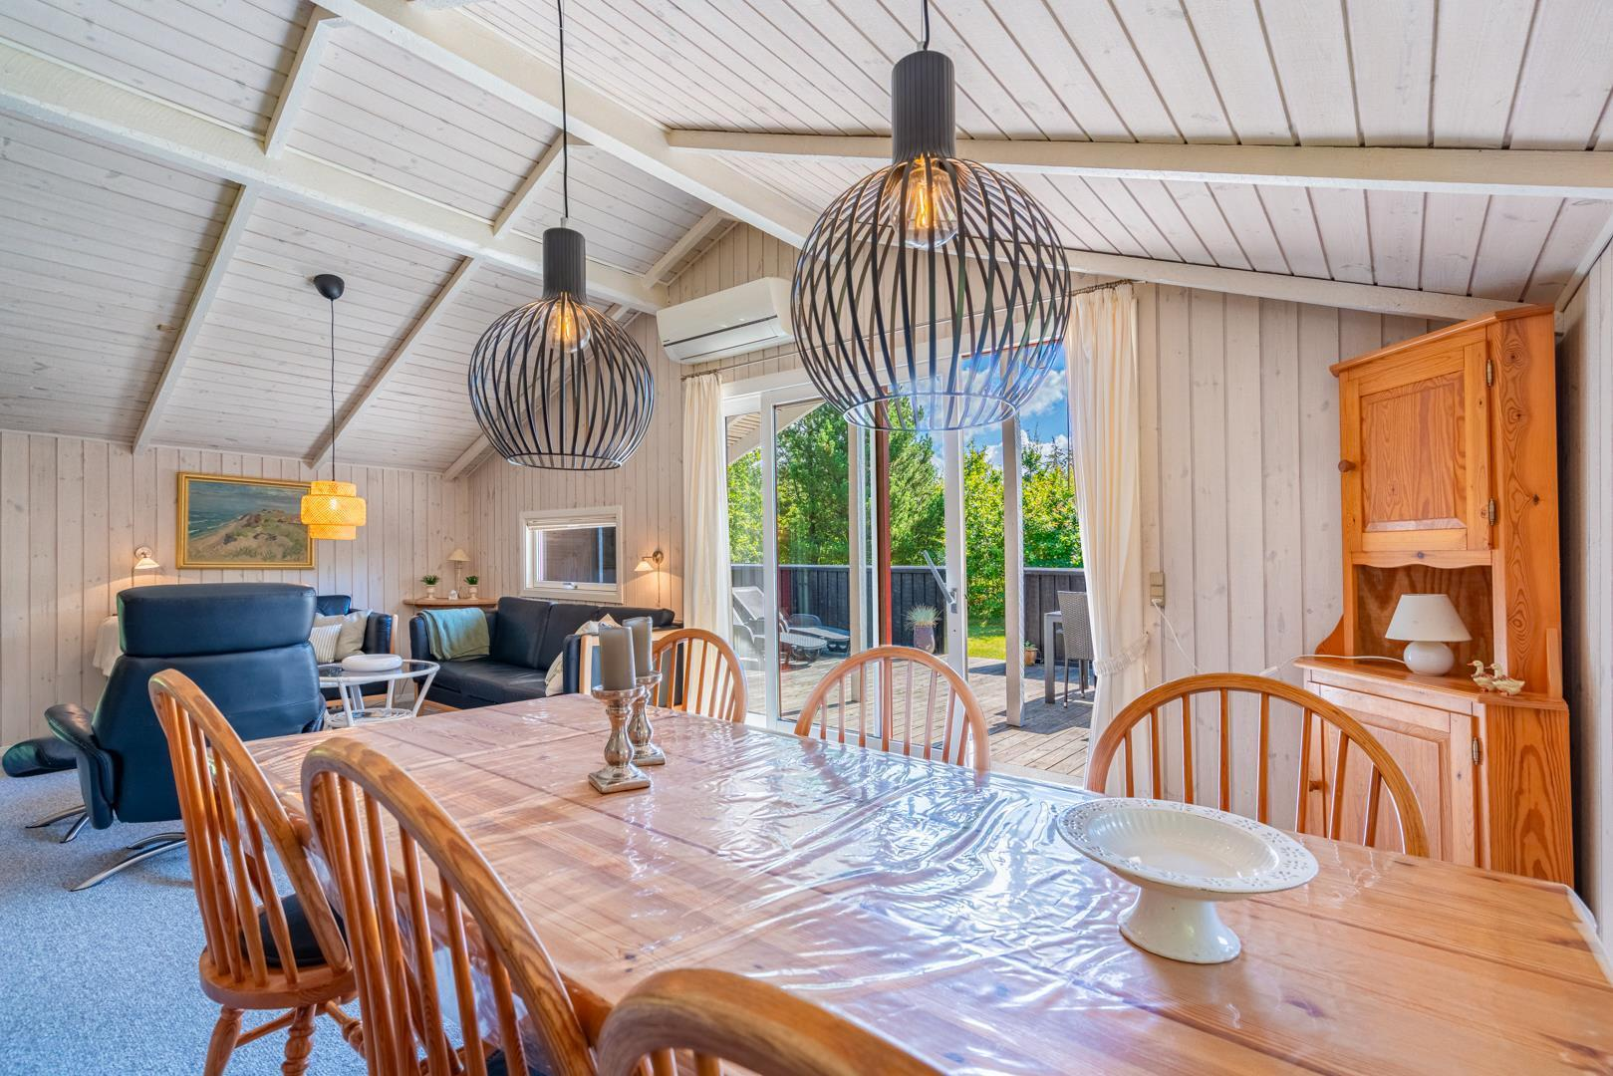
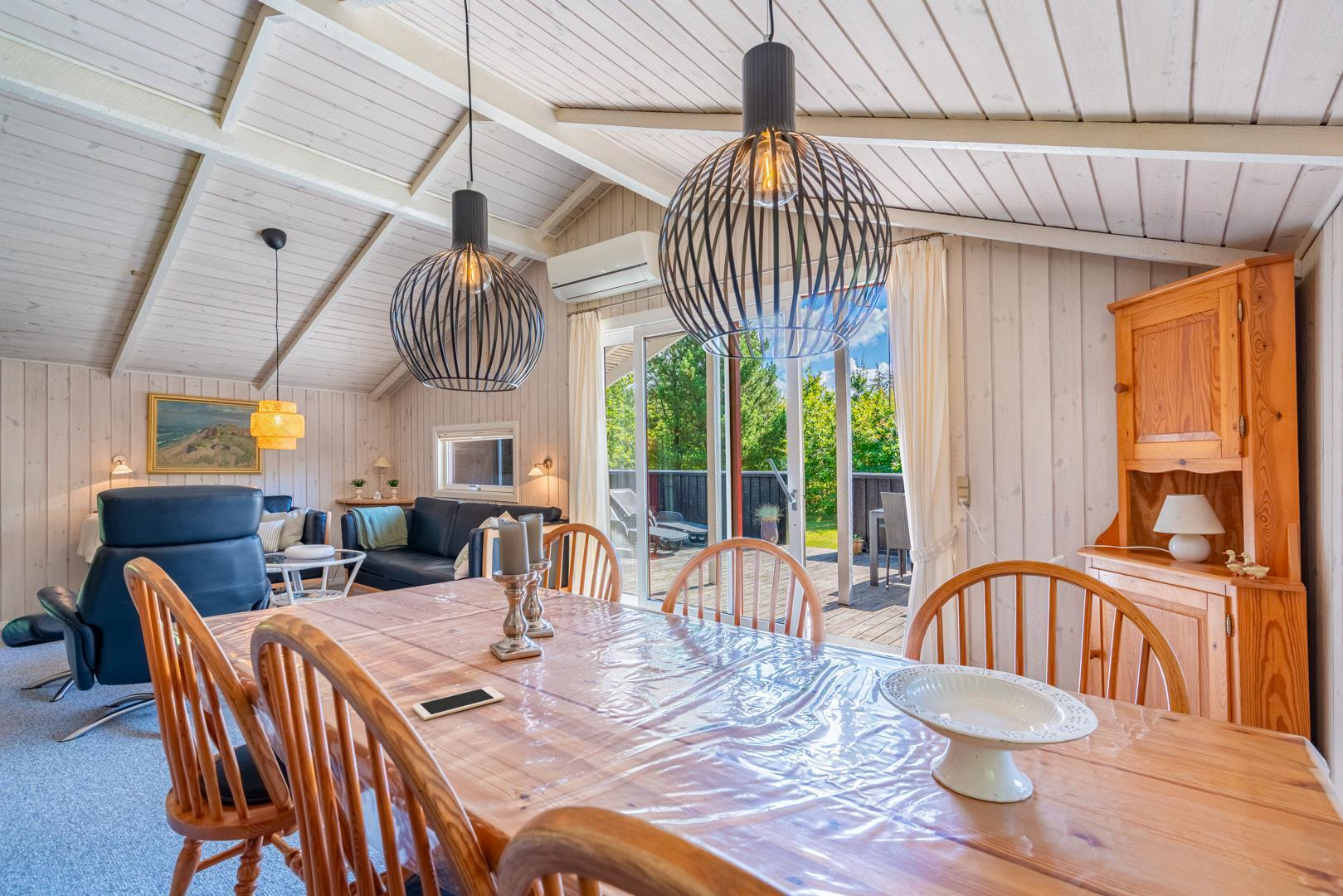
+ cell phone [411,685,505,721]
